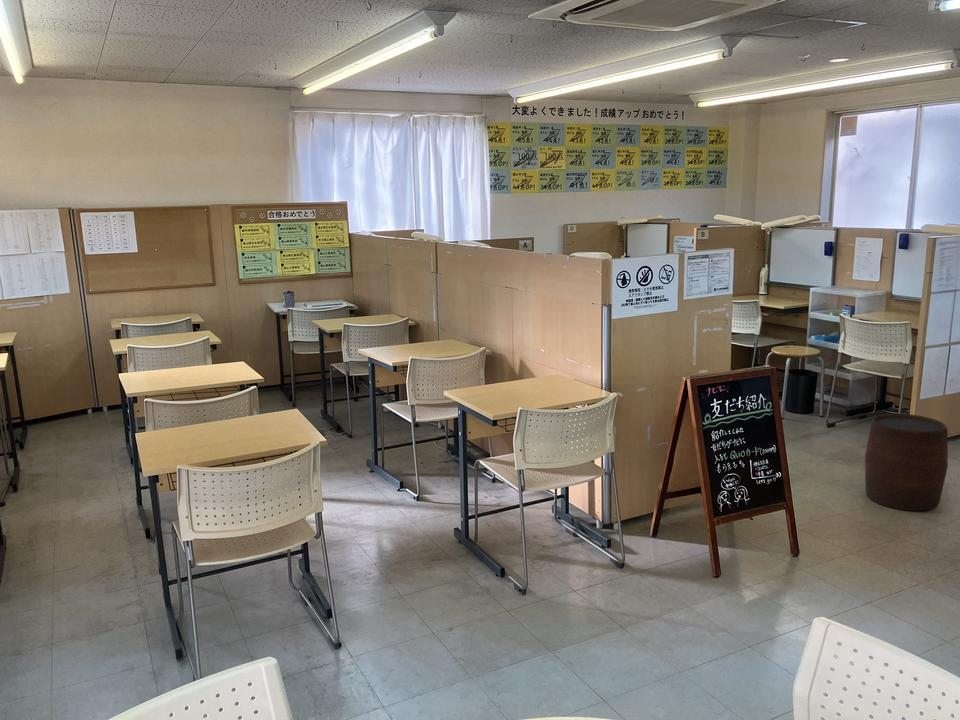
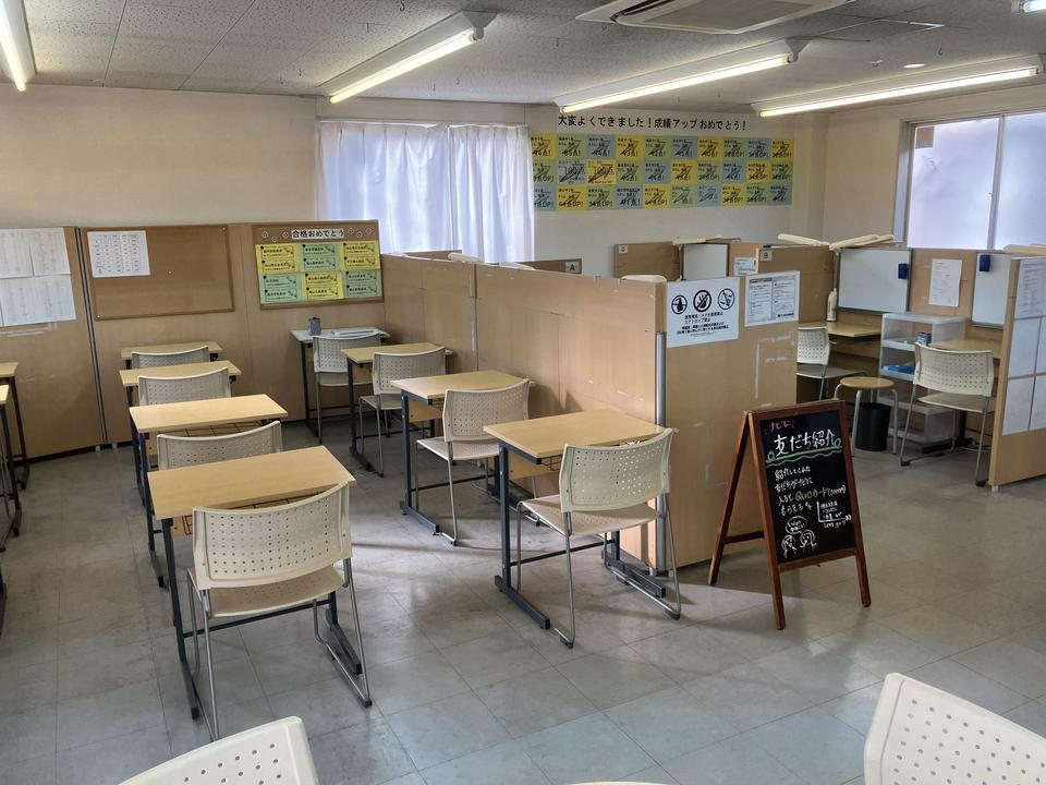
- stool [864,413,949,512]
